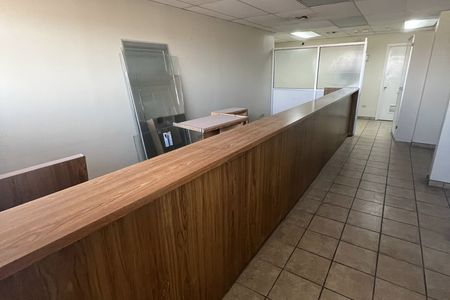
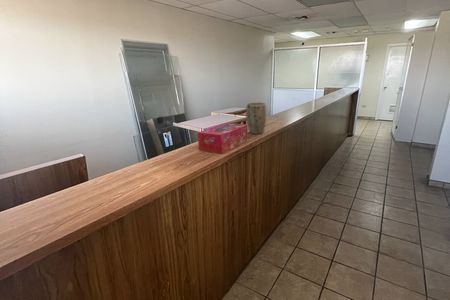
+ plant pot [246,102,267,135]
+ tissue box [197,122,248,154]
